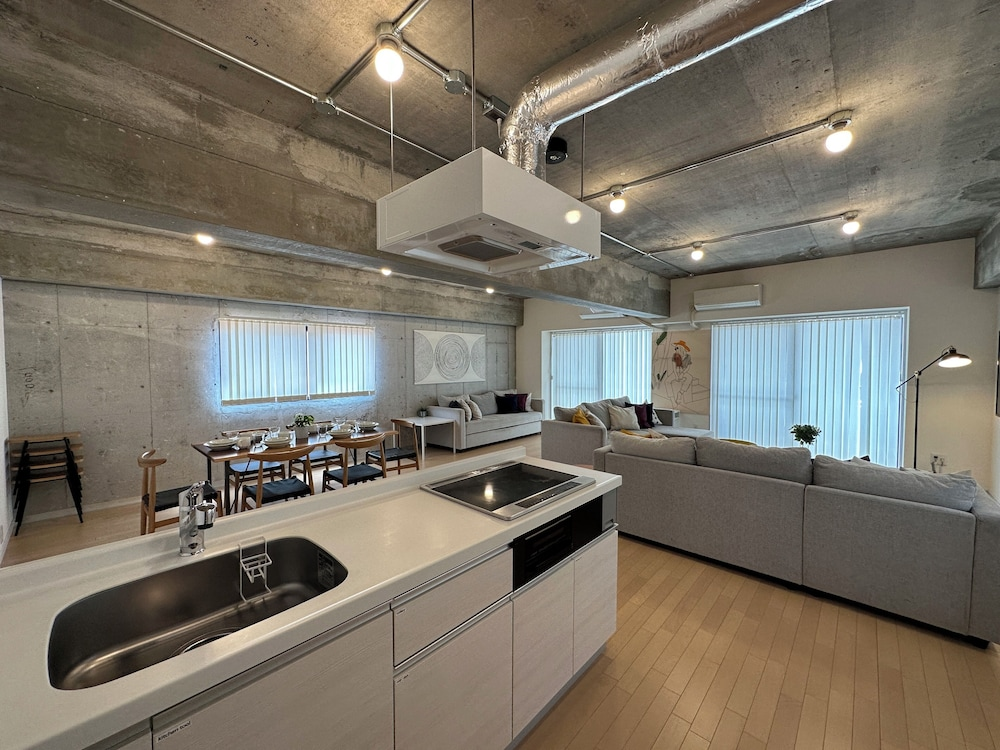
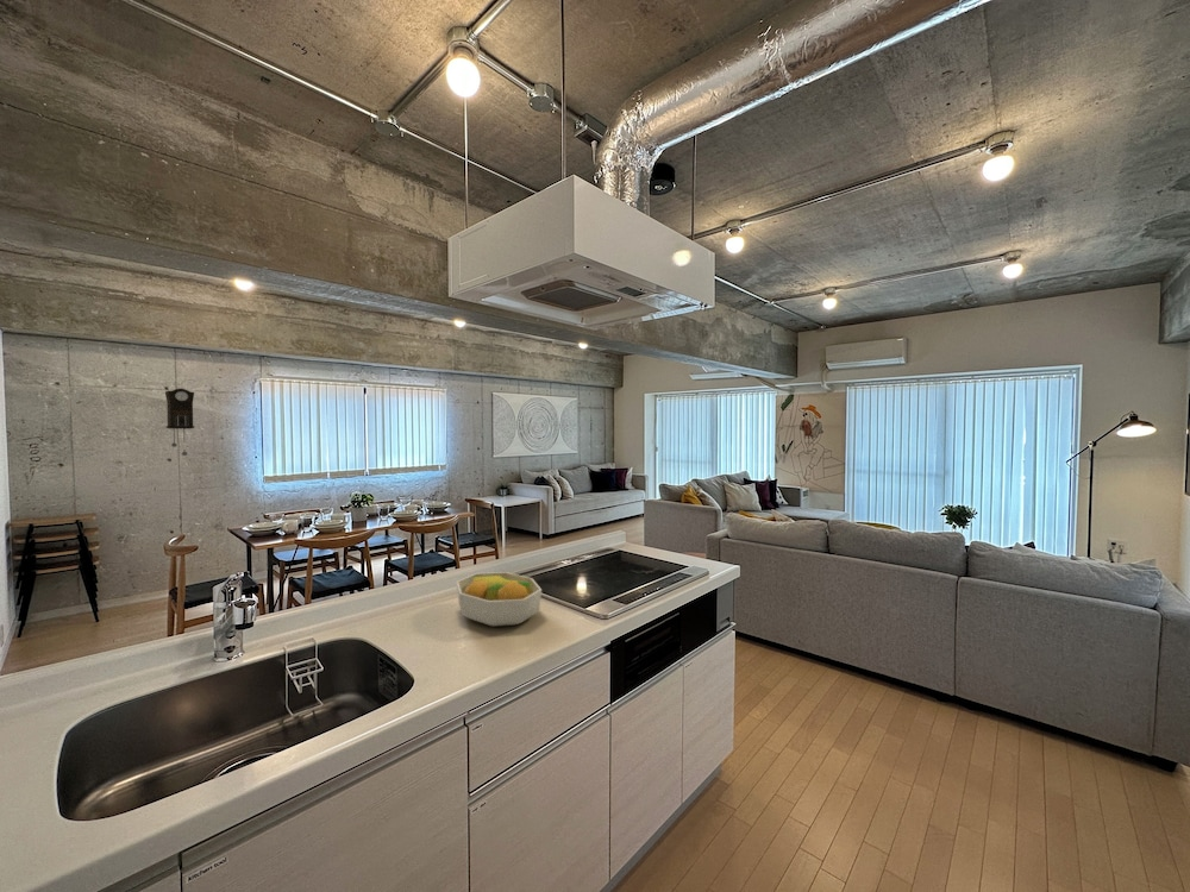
+ fruit bowl [455,571,543,628]
+ pendulum clock [164,388,195,457]
